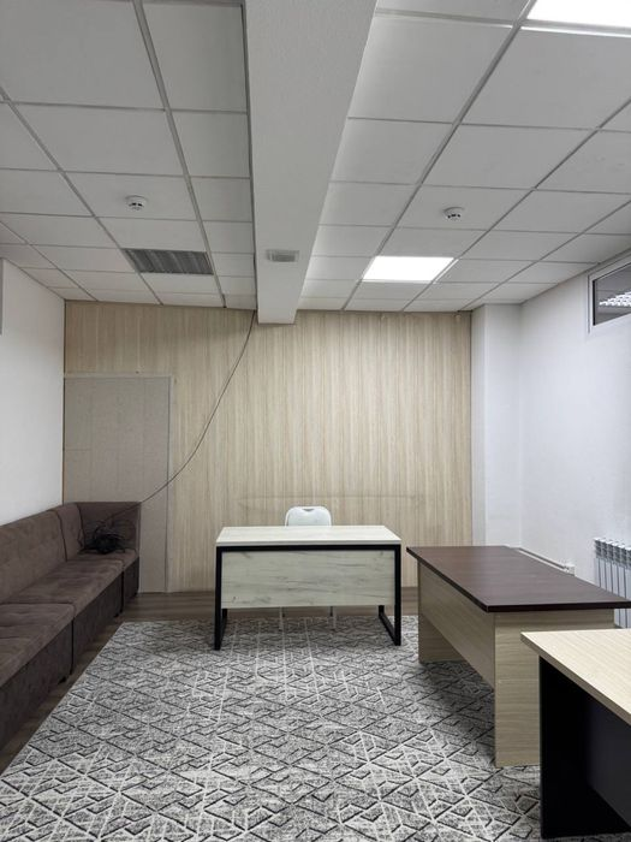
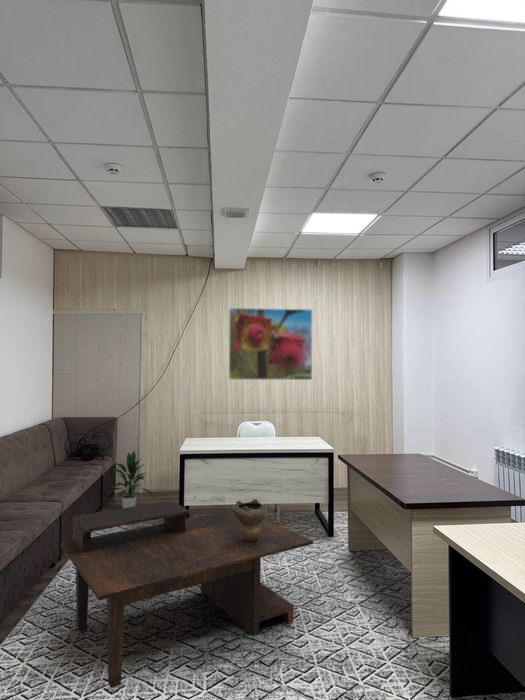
+ coffee table [60,499,314,689]
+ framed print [228,307,313,381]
+ indoor plant [108,449,156,508]
+ decorative bowl [232,498,269,542]
